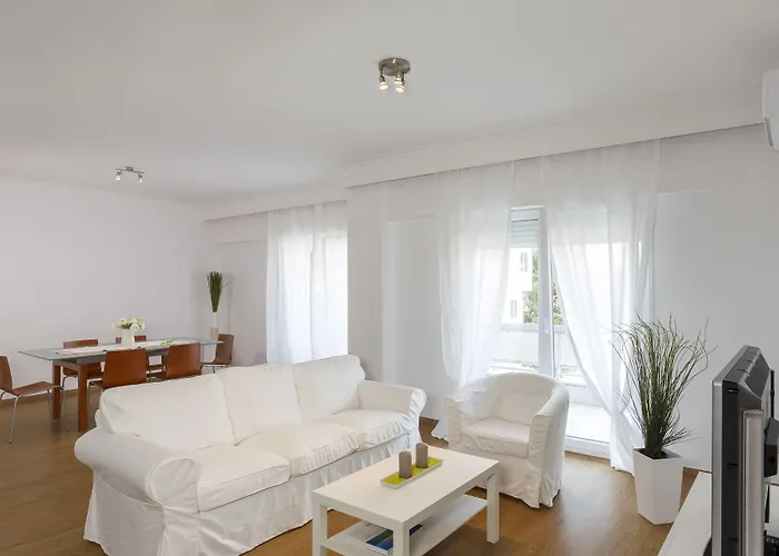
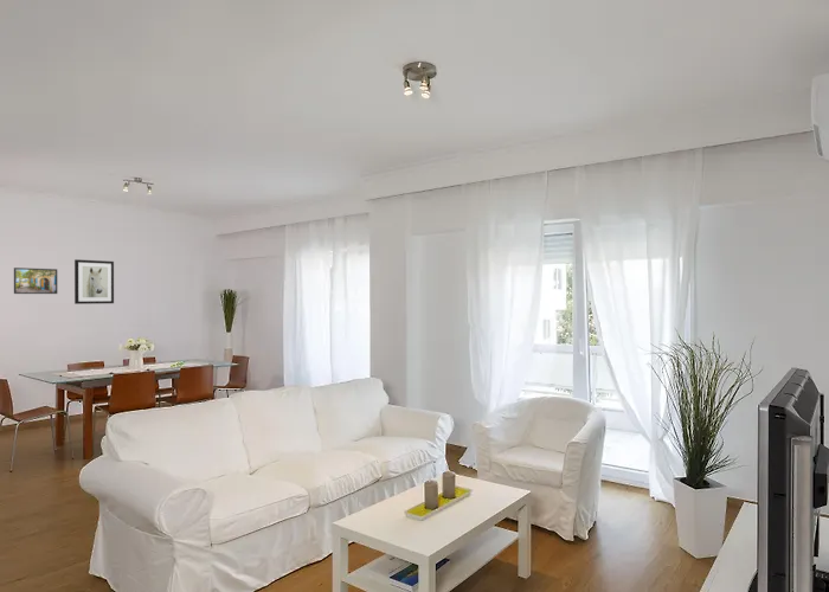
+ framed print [13,266,58,295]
+ wall art [73,258,115,305]
